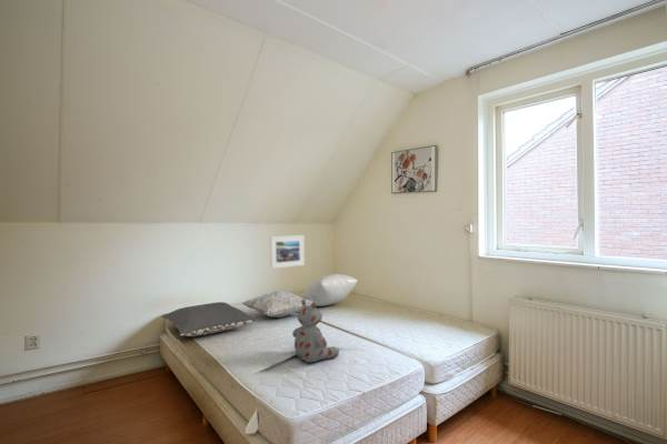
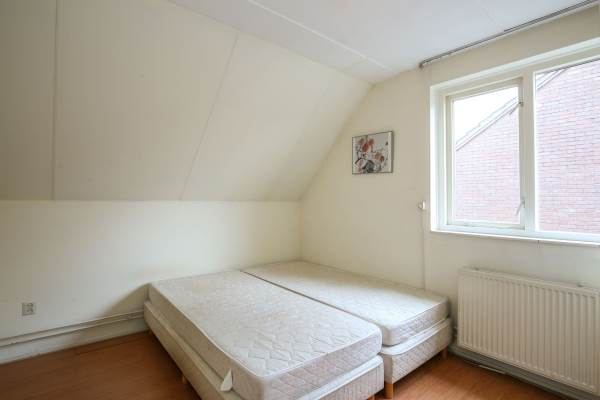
- decorative pillow [241,290,312,319]
- pillow [300,273,359,307]
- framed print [269,234,306,270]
- stuffed bear [291,300,340,363]
- pillow [160,301,258,337]
